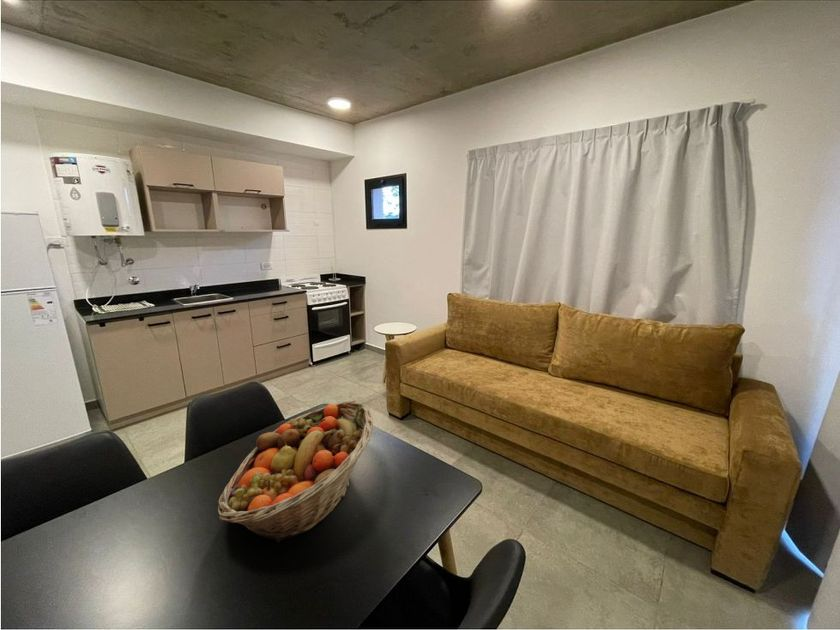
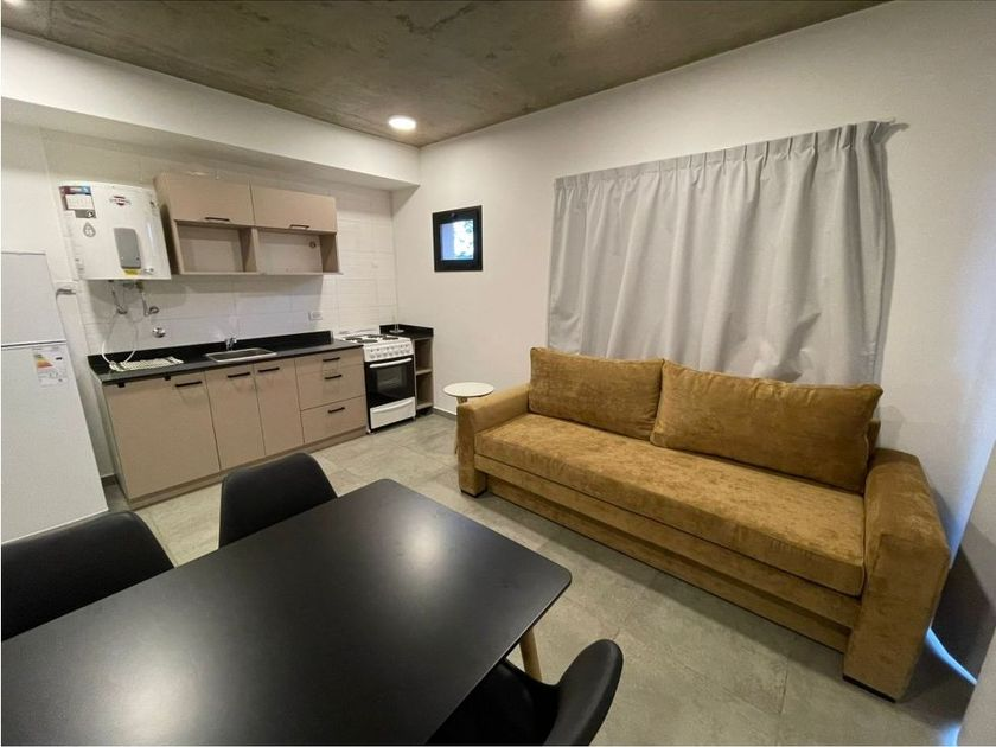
- fruit basket [217,399,374,543]
